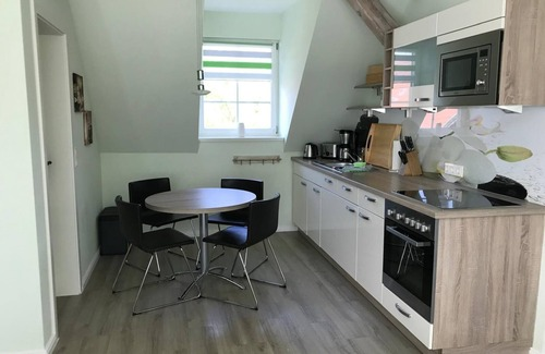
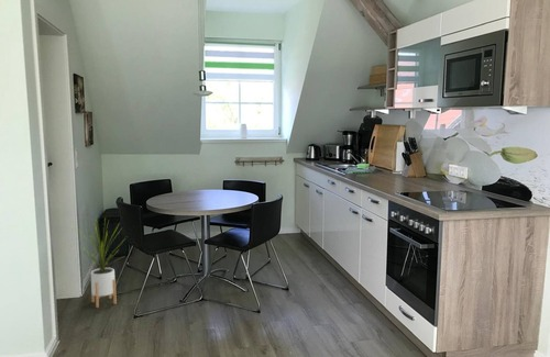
+ house plant [76,217,127,309]
